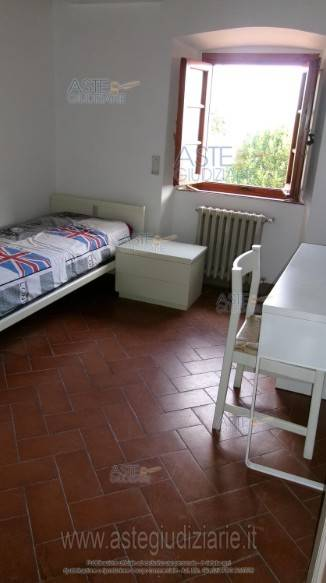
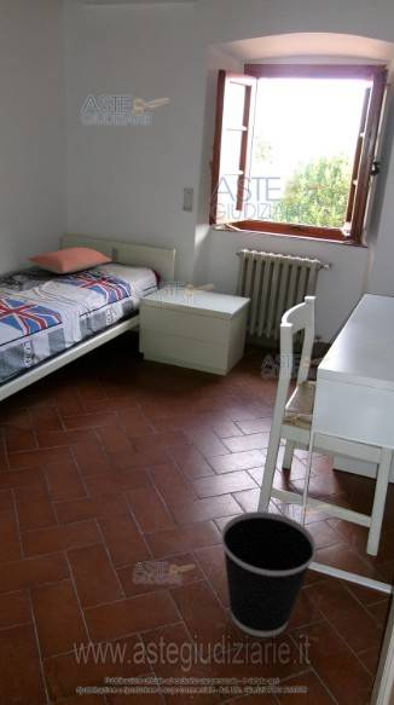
+ wastebasket [220,510,318,638]
+ pillow [27,247,112,275]
